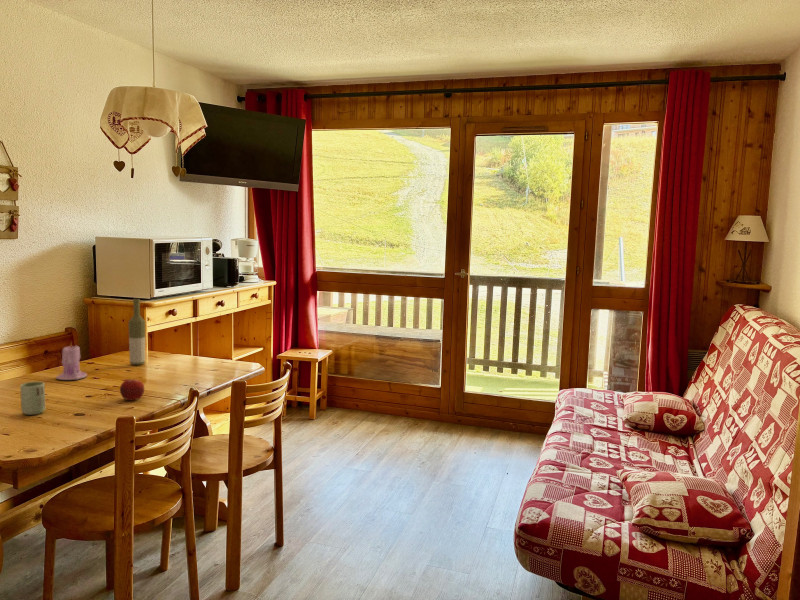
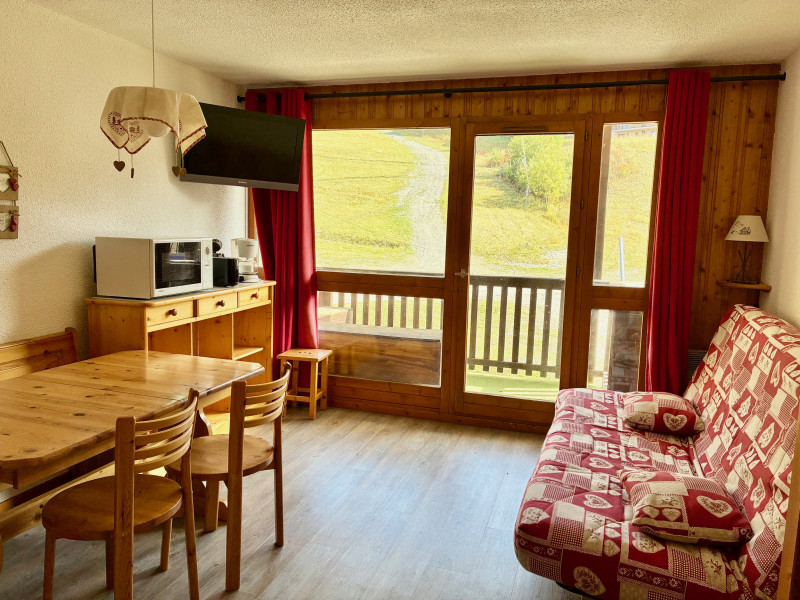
- cup [19,381,46,416]
- candle [55,341,88,381]
- fruit [119,377,145,401]
- bottle [127,298,146,366]
